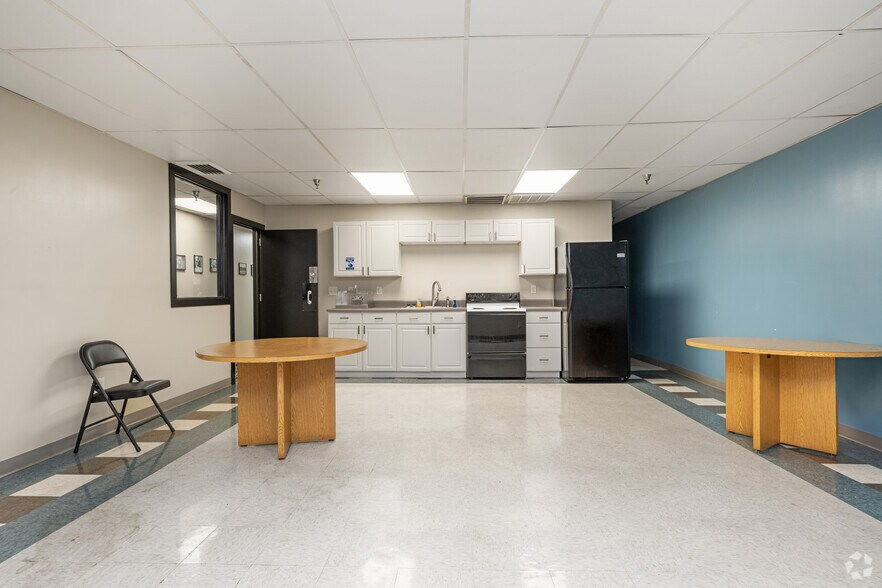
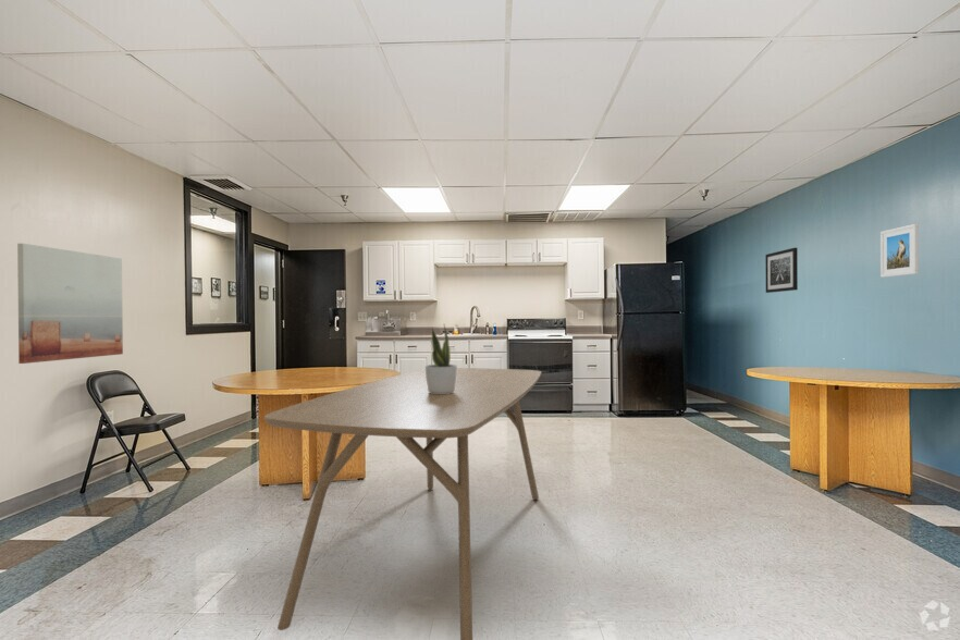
+ wall art [764,247,799,294]
+ potted plant [424,324,458,394]
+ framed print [879,223,920,279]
+ wall art [16,243,124,365]
+ dining table [263,367,543,640]
